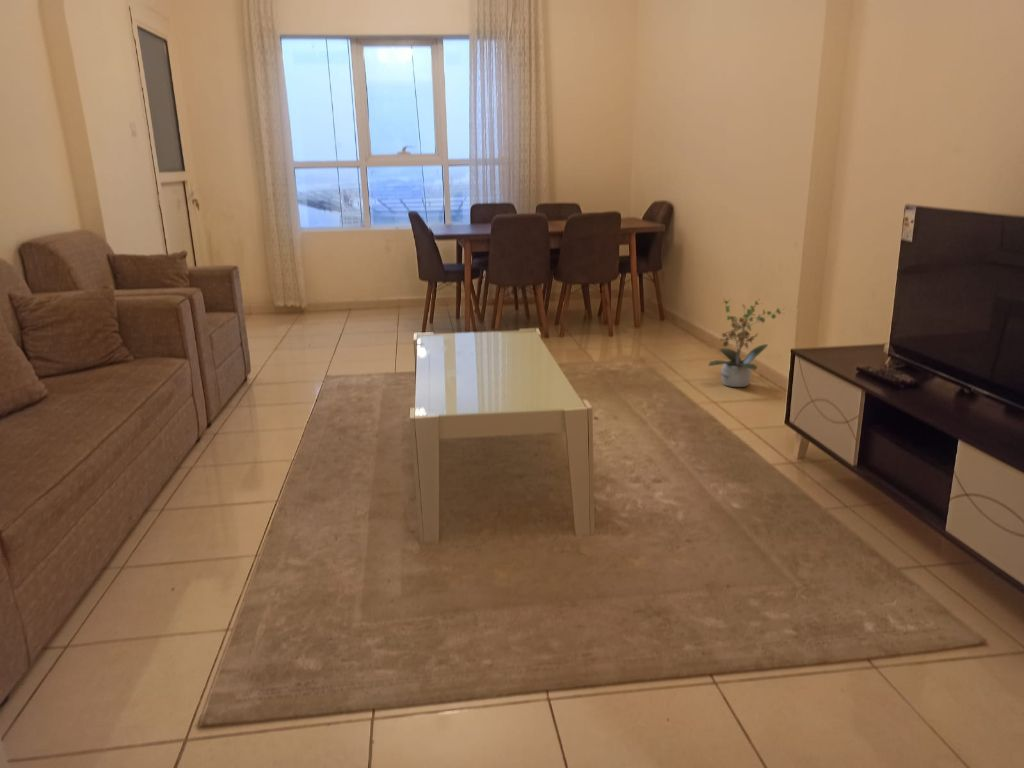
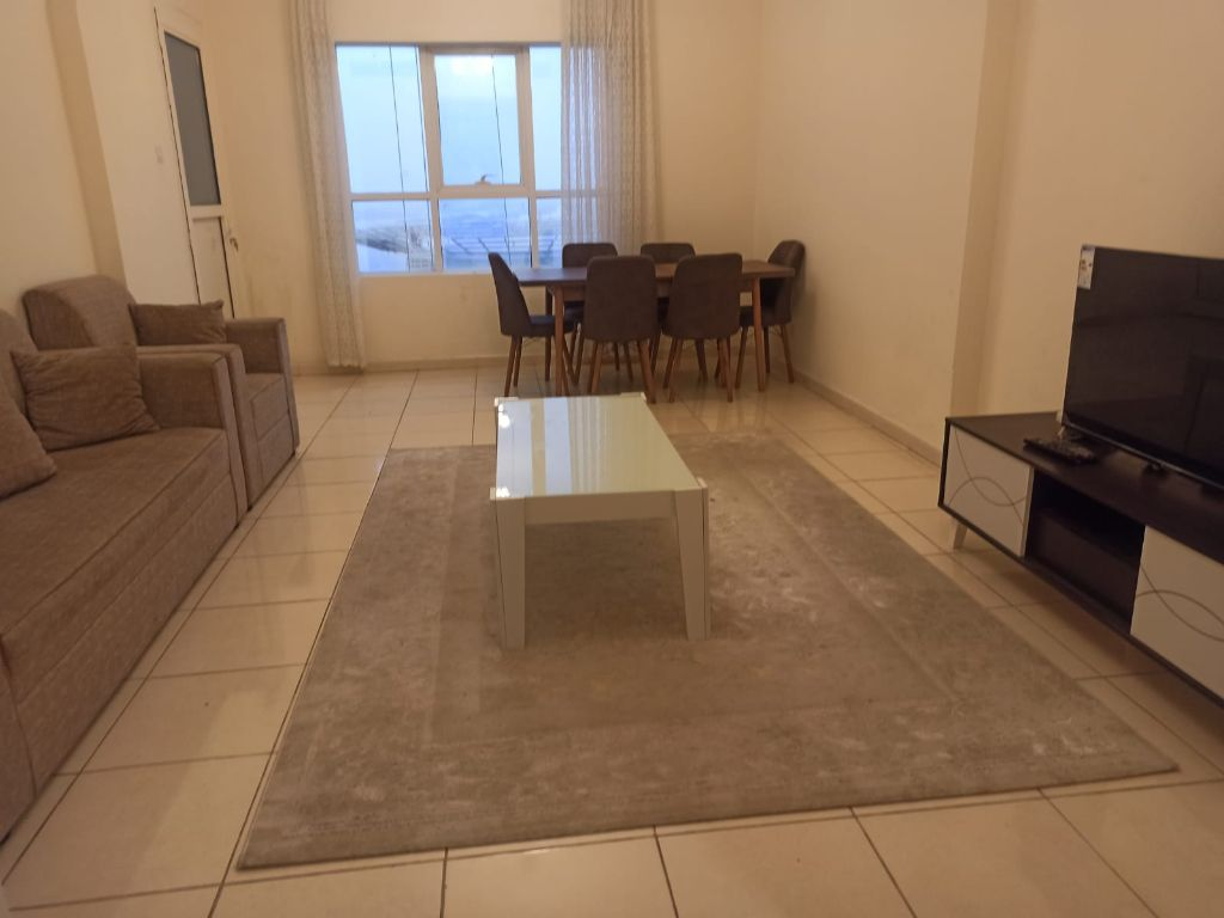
- potted plant [707,297,785,388]
